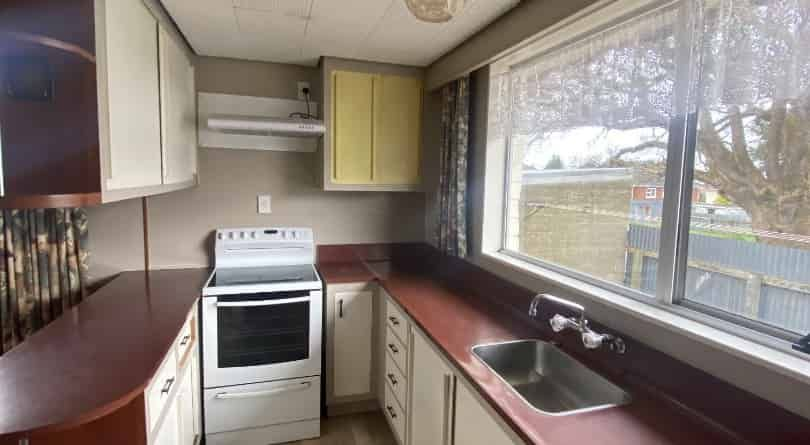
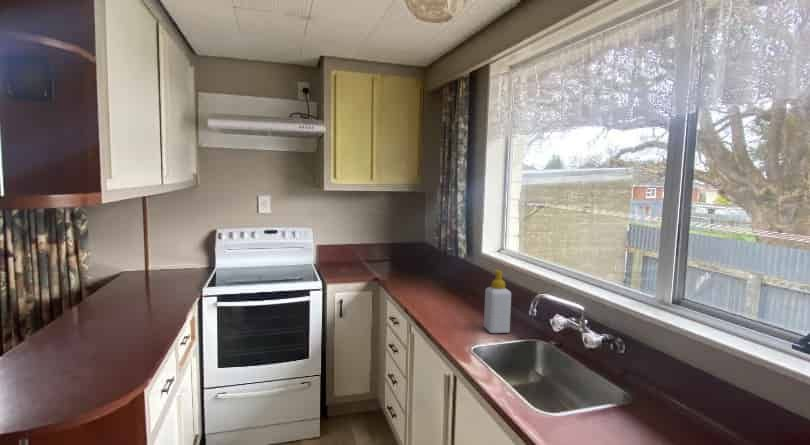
+ soap bottle [483,269,512,334]
